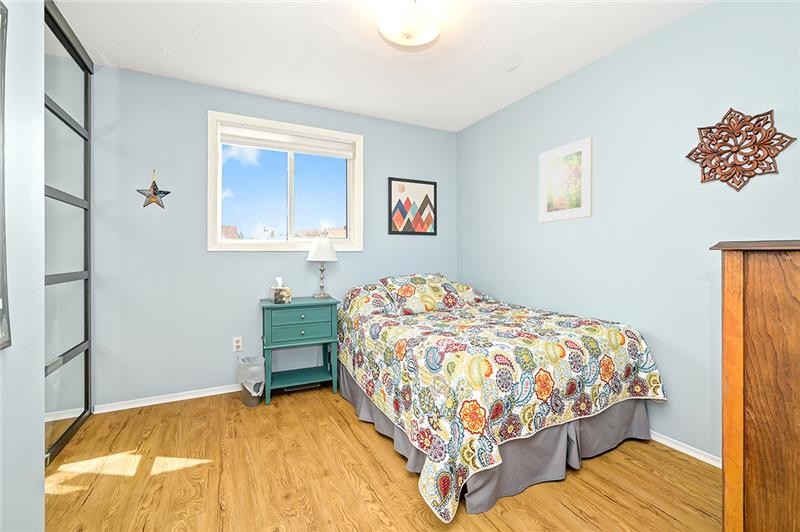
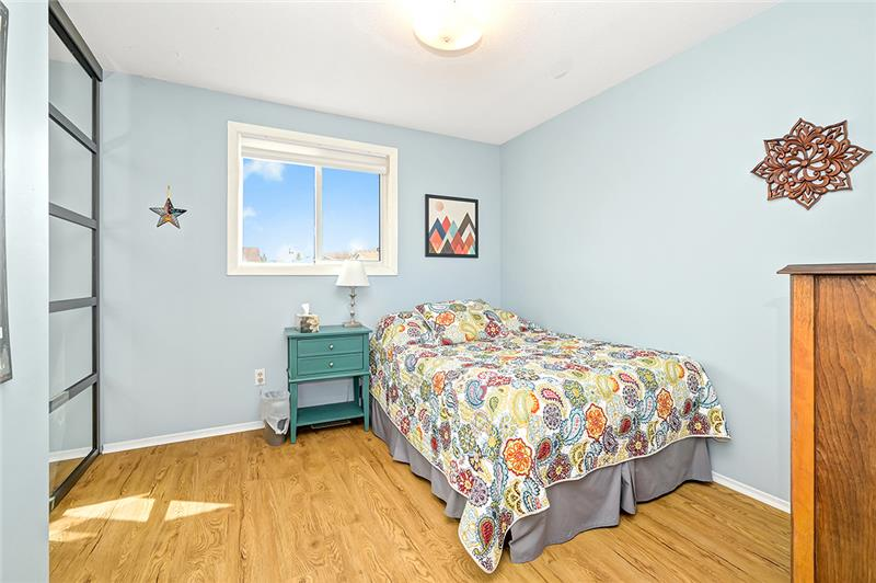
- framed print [538,136,594,224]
